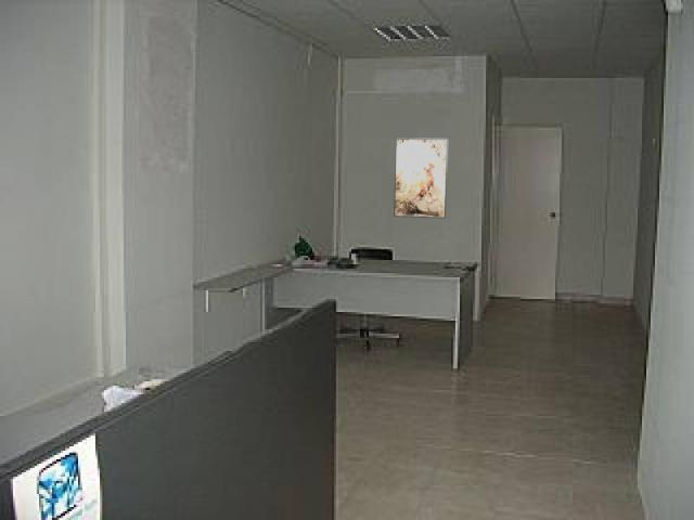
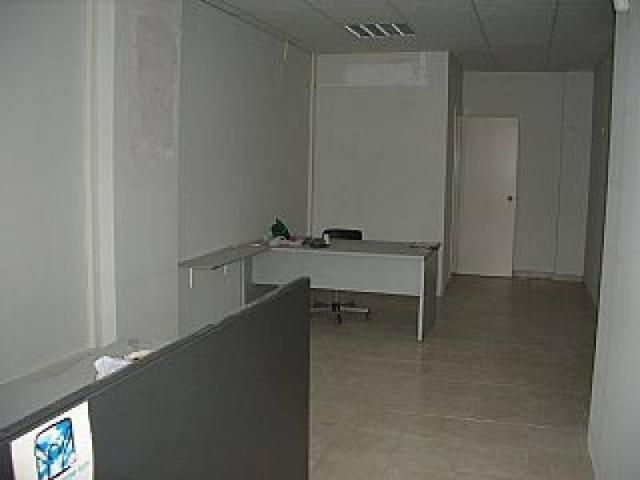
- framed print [393,138,449,219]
